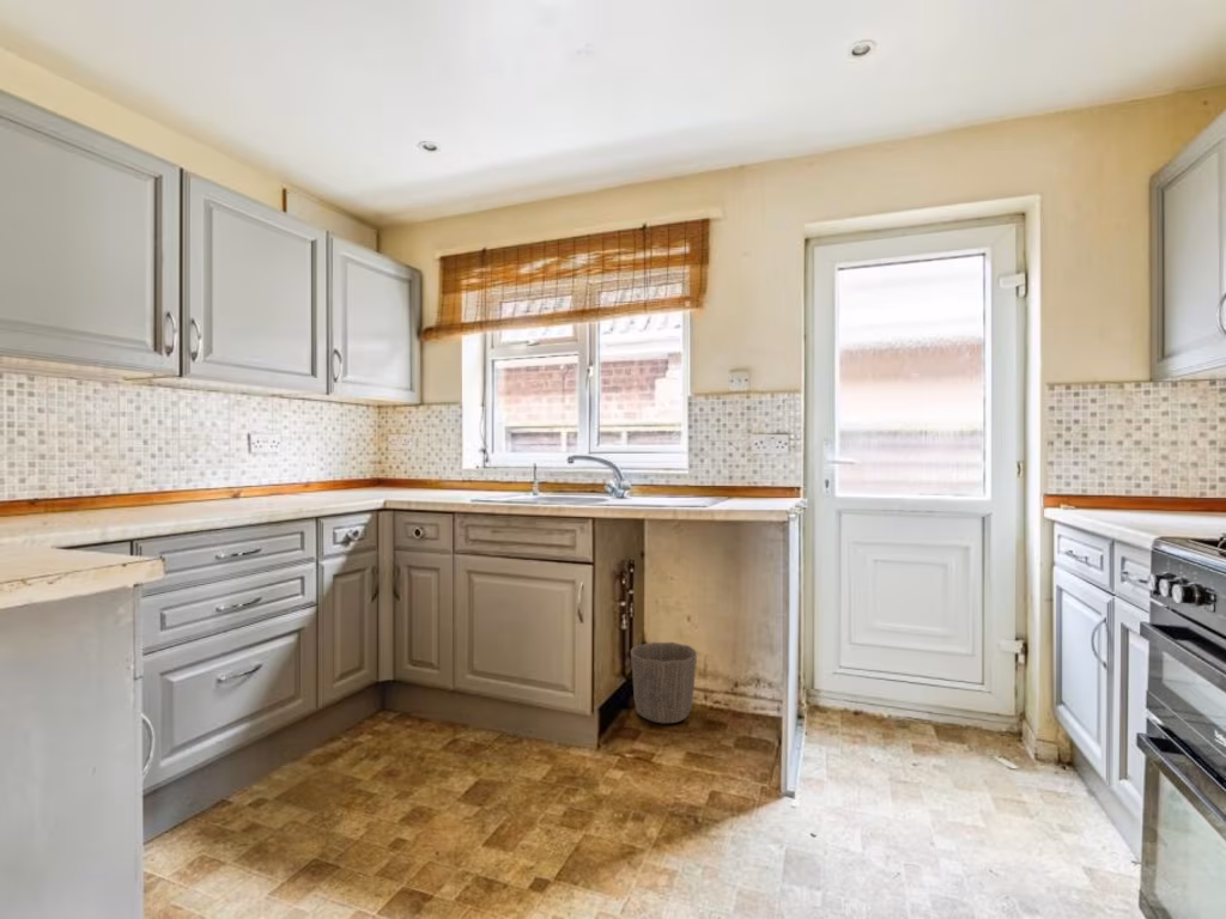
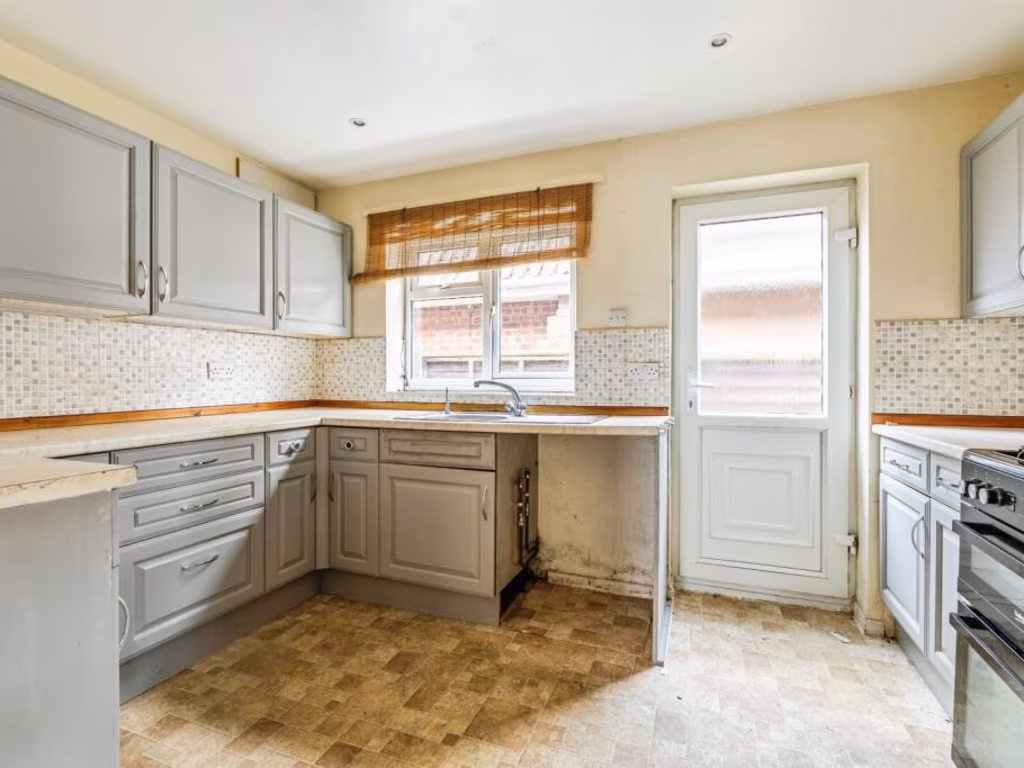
- waste basket [630,641,698,725]
